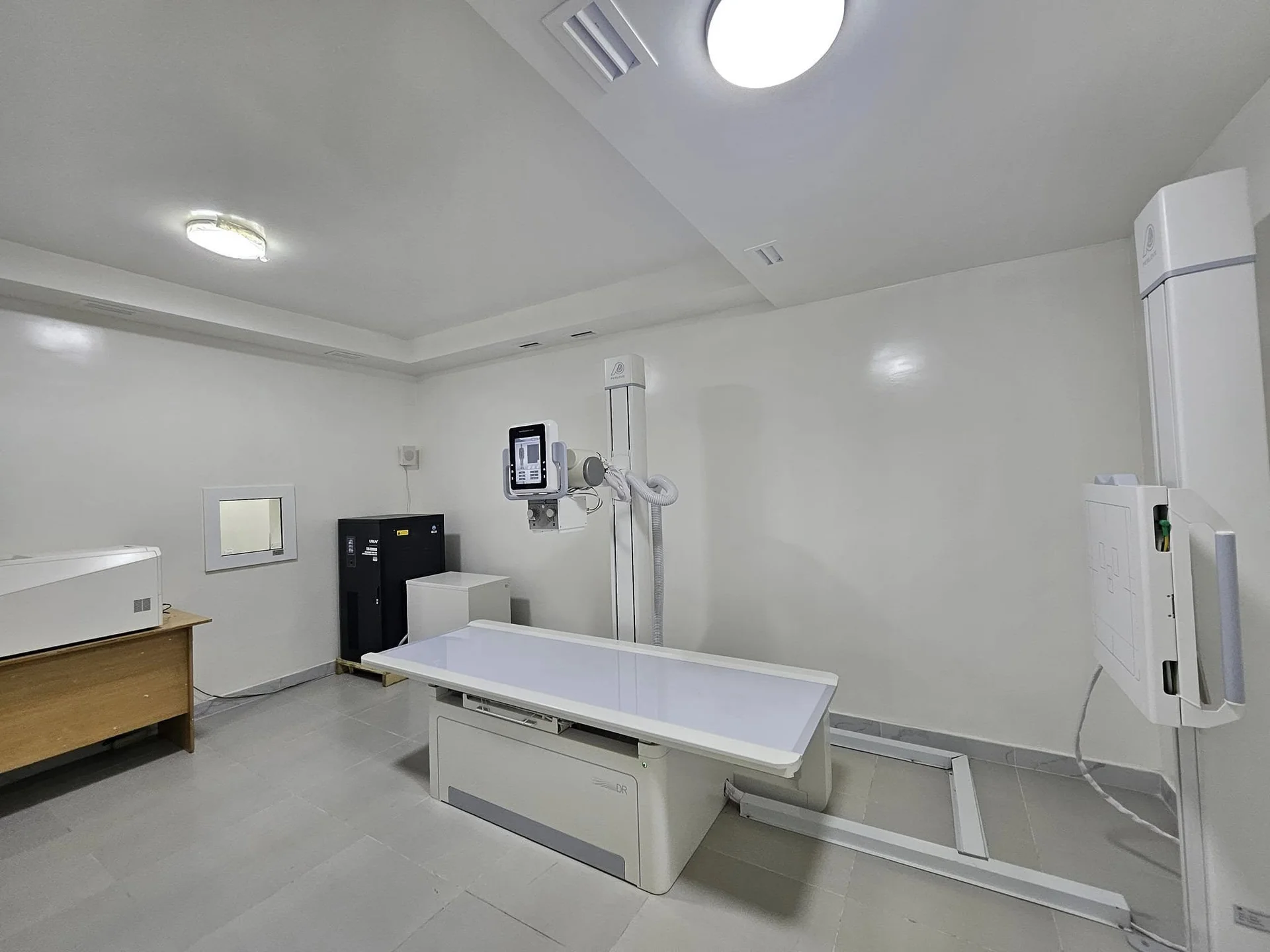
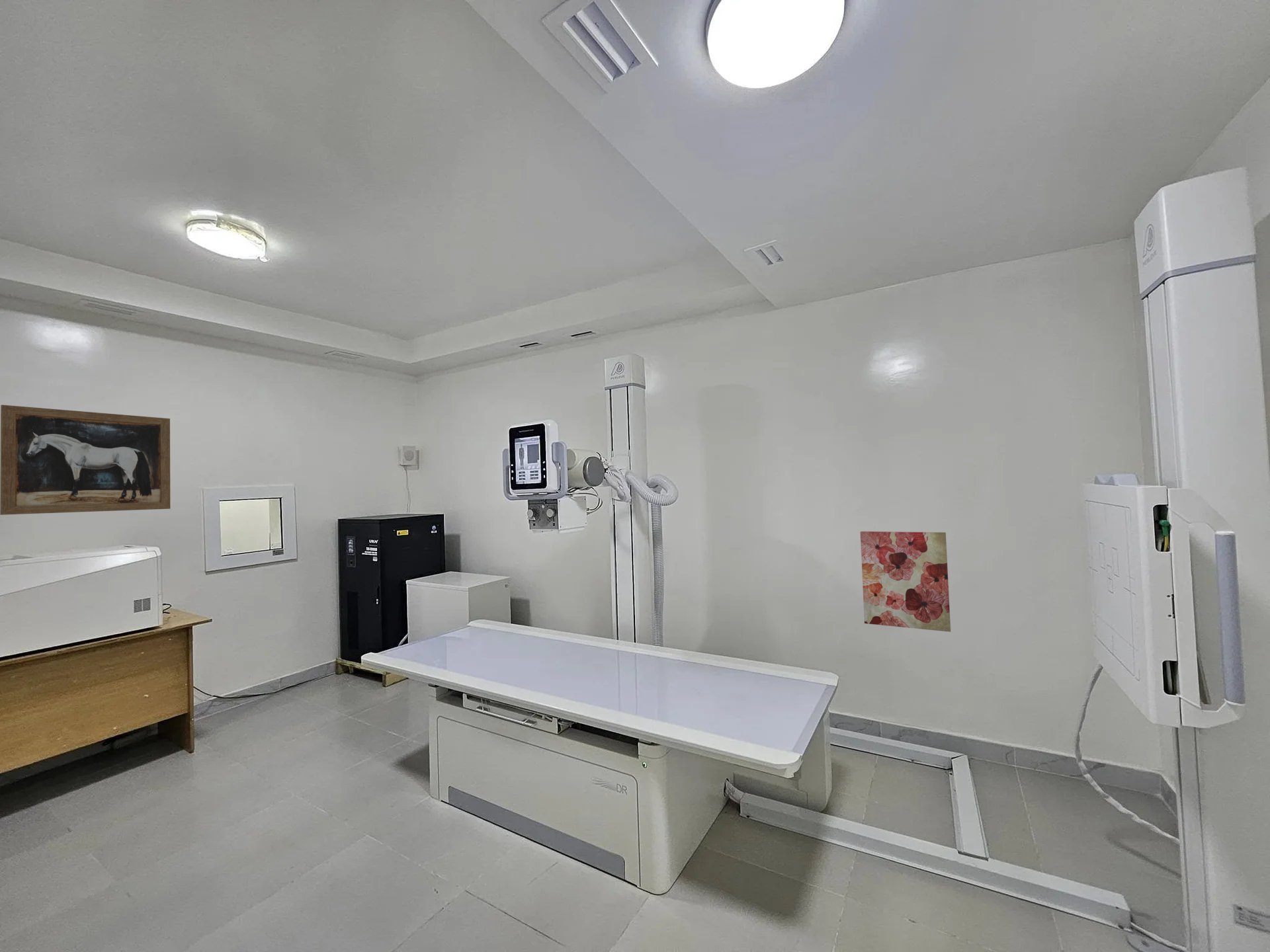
+ wall art [860,531,951,633]
+ wall art [0,404,171,516]
